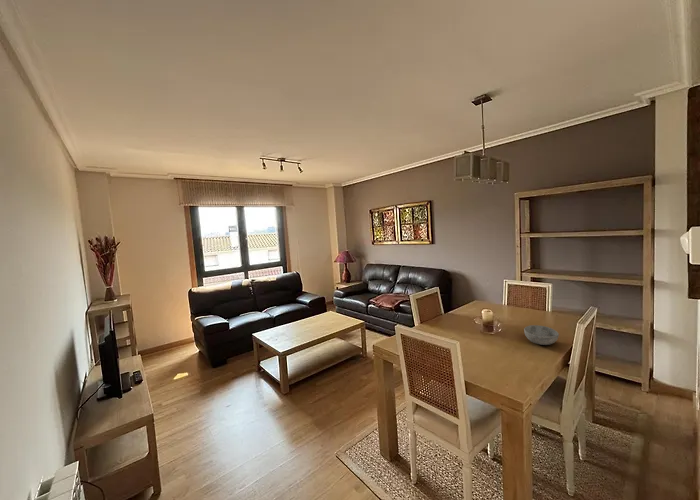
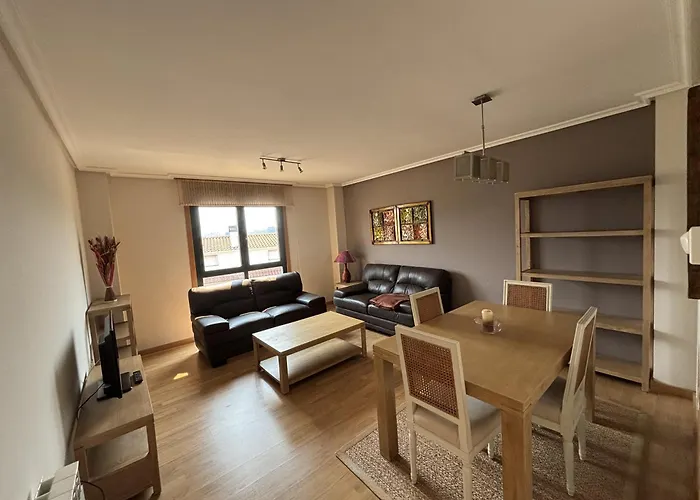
- bowl [523,324,560,346]
